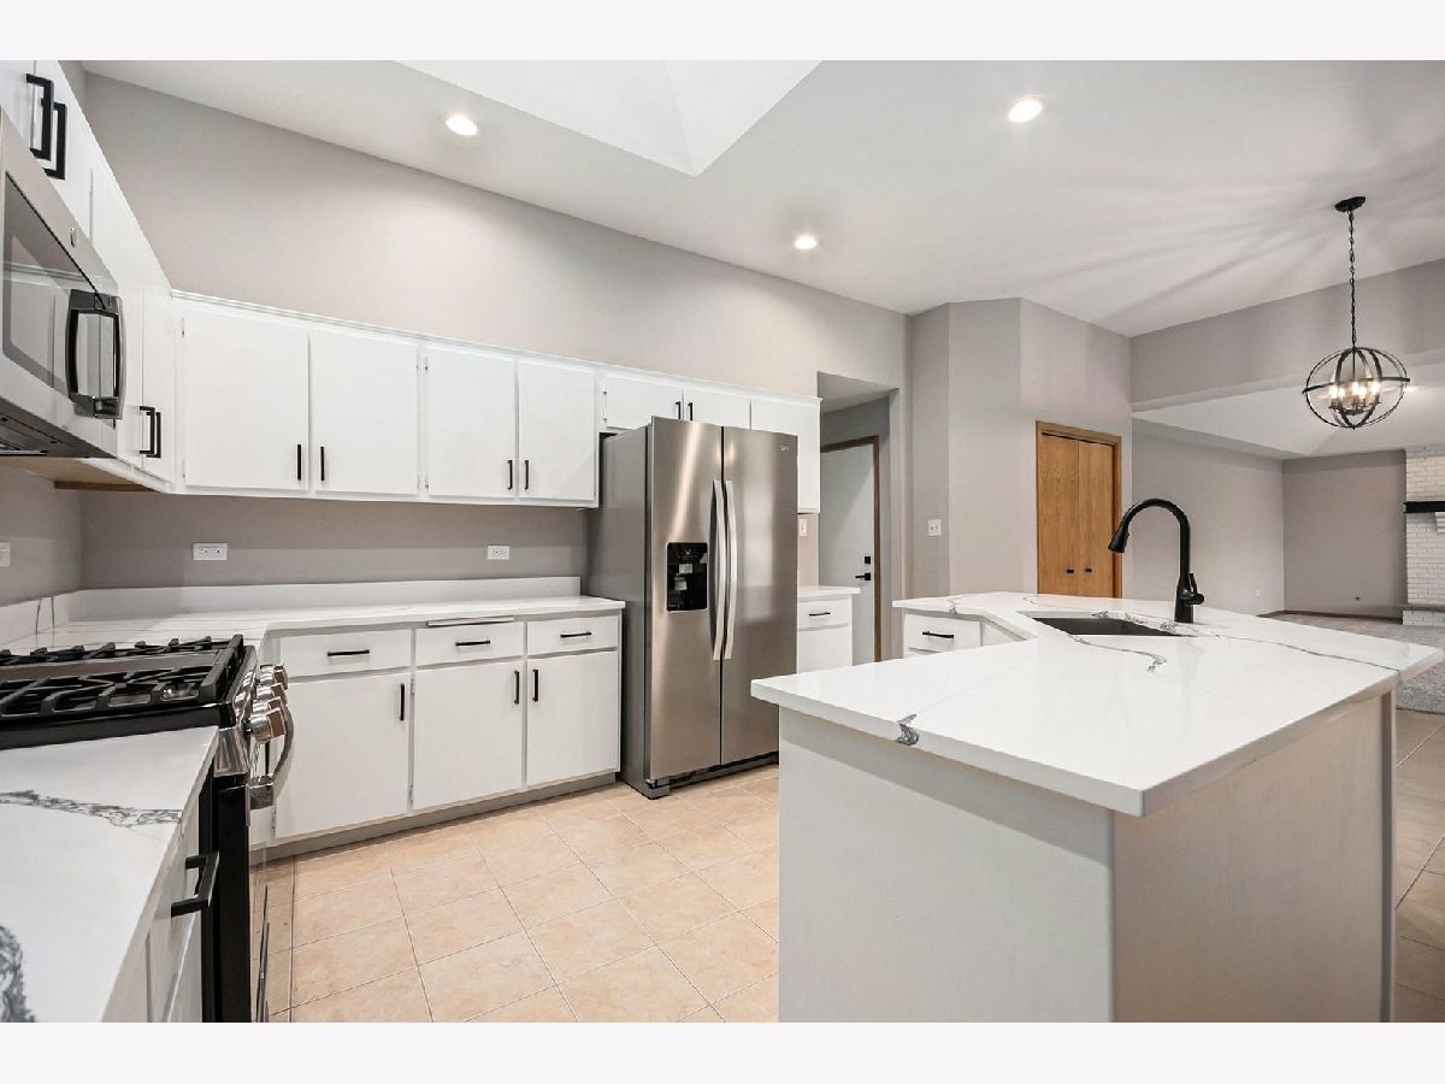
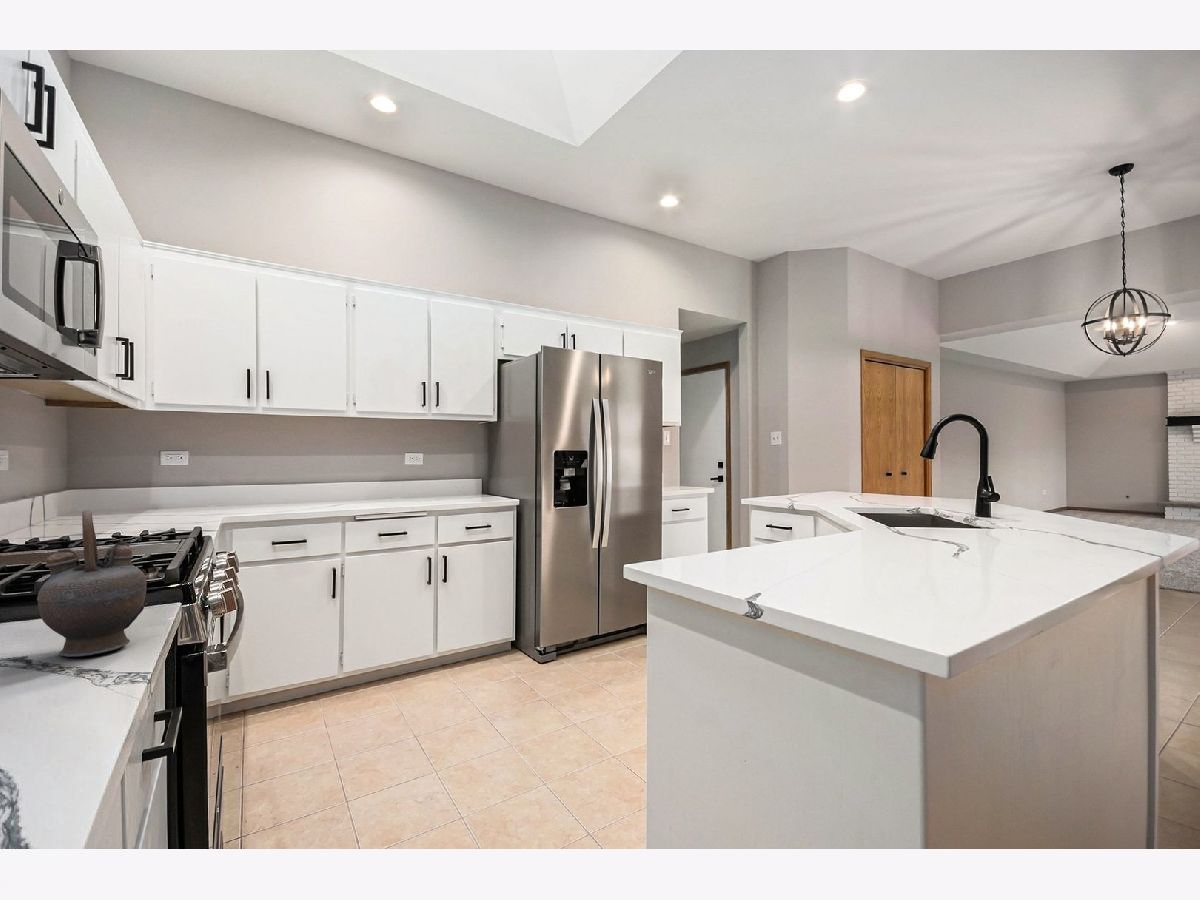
+ teapot [36,509,149,658]
